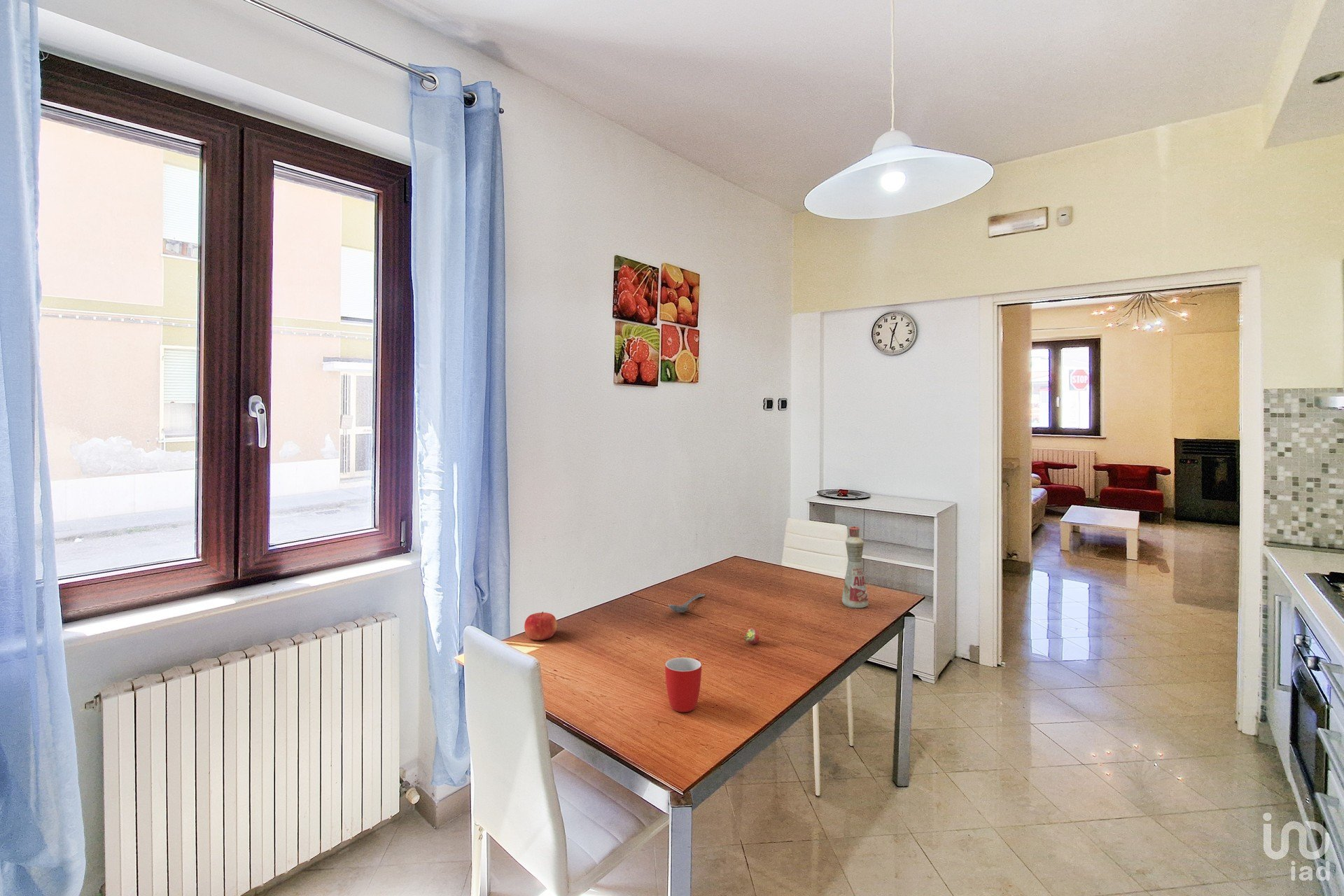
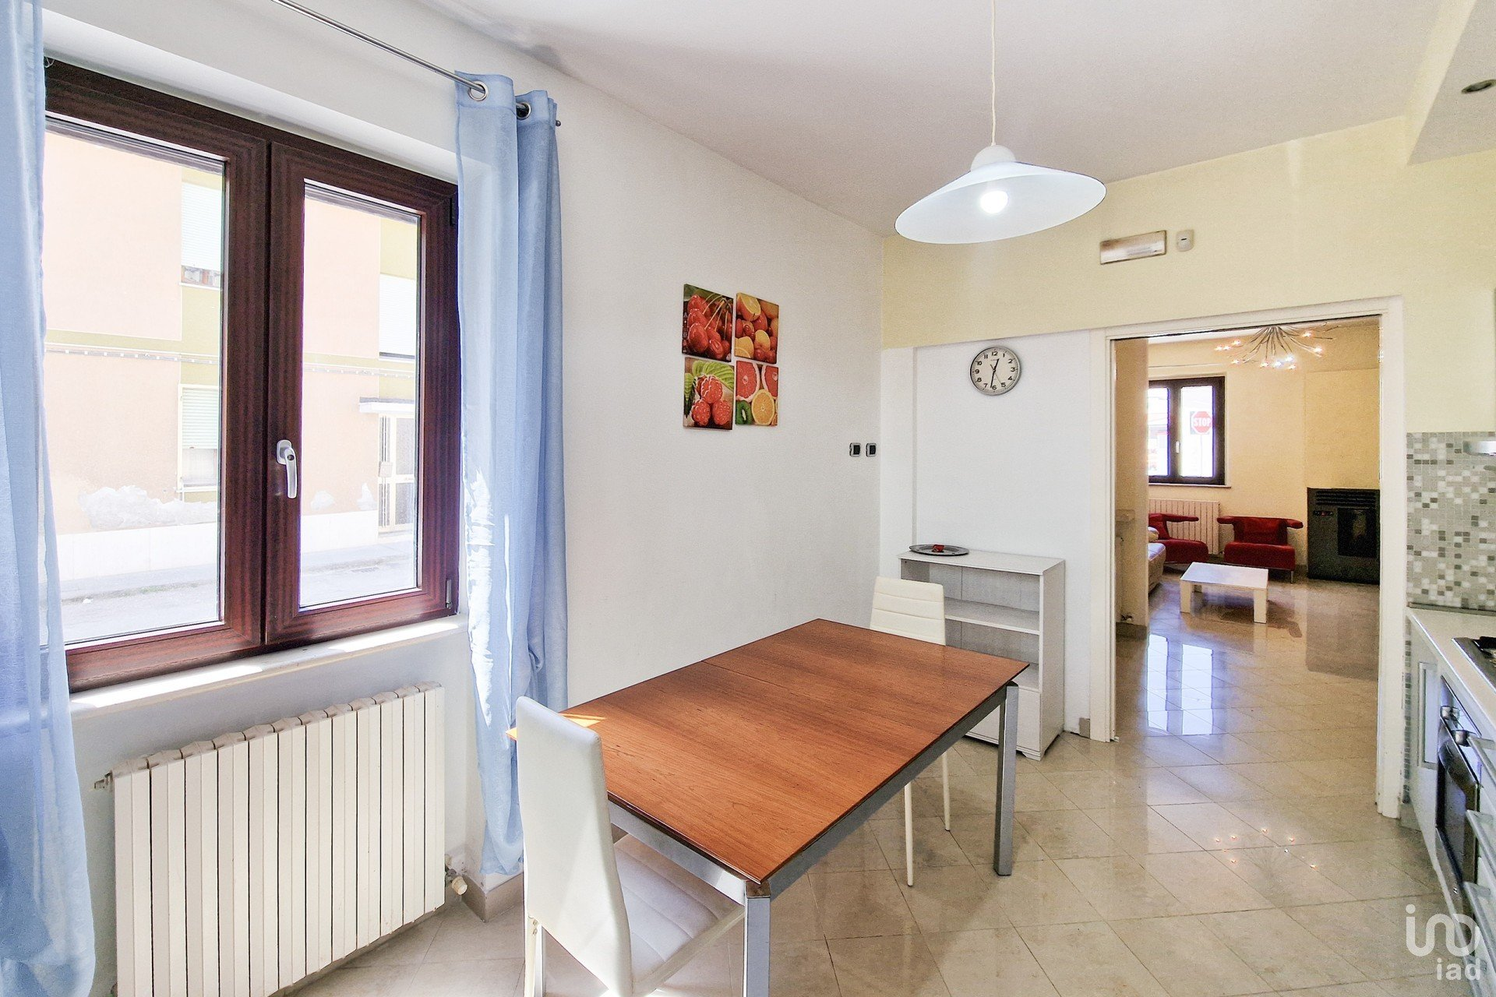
- mug [664,657,702,713]
- fruit [524,611,558,641]
- fruit [743,627,760,645]
- bottle [841,525,869,609]
- stirrer [668,593,706,613]
